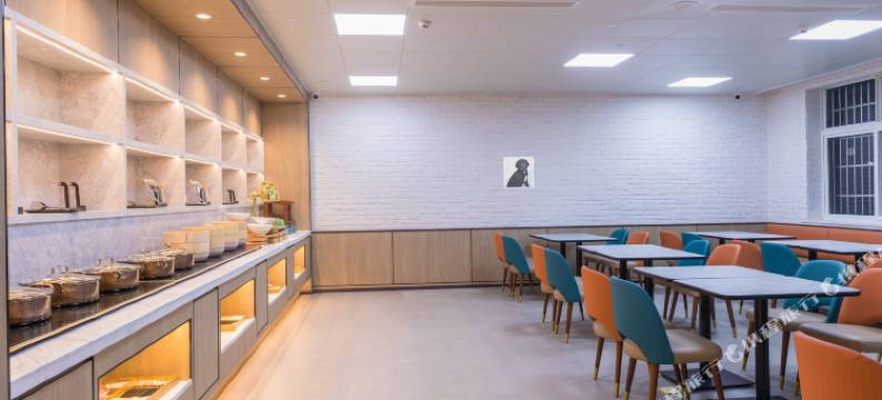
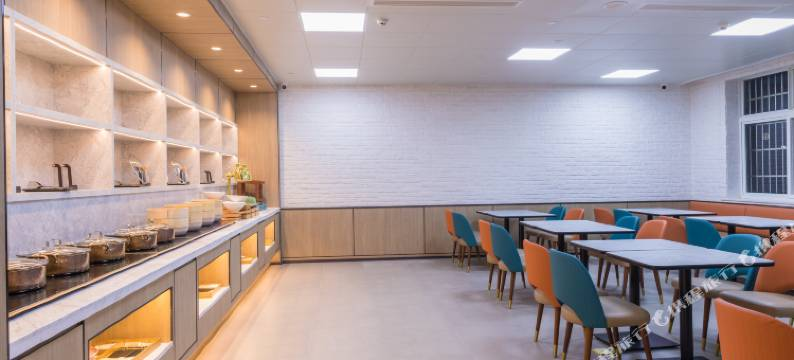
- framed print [502,156,535,189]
